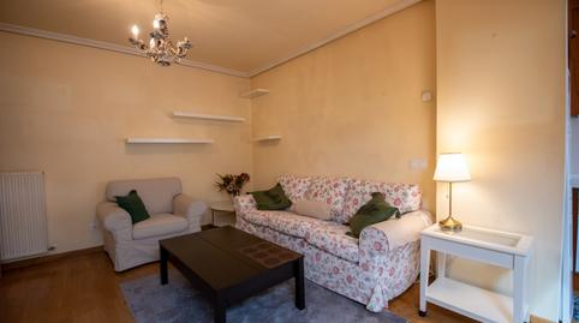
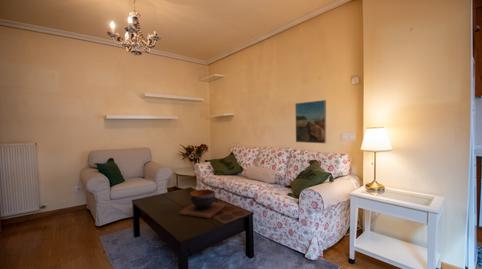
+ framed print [294,99,327,144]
+ decorative bowl [178,189,227,219]
